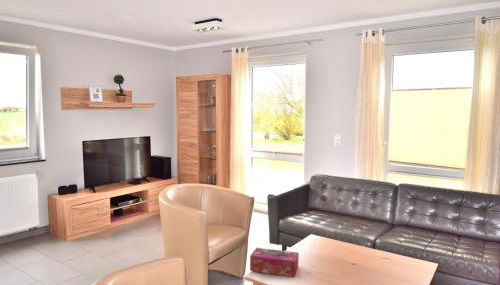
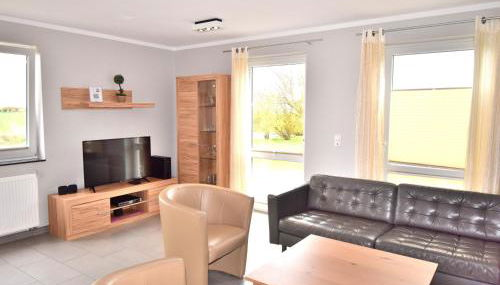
- tissue box [249,247,300,278]
